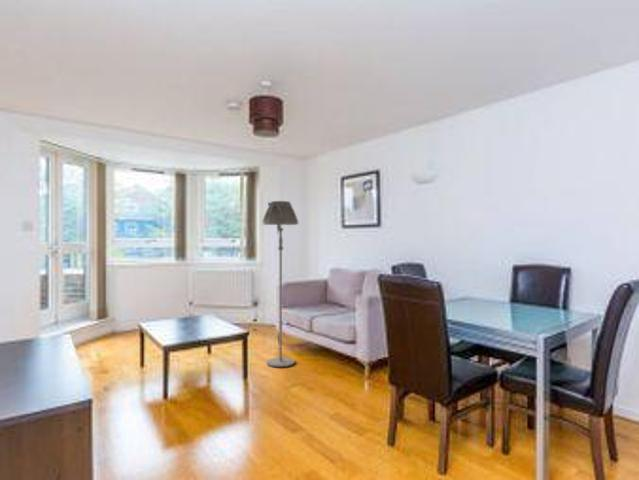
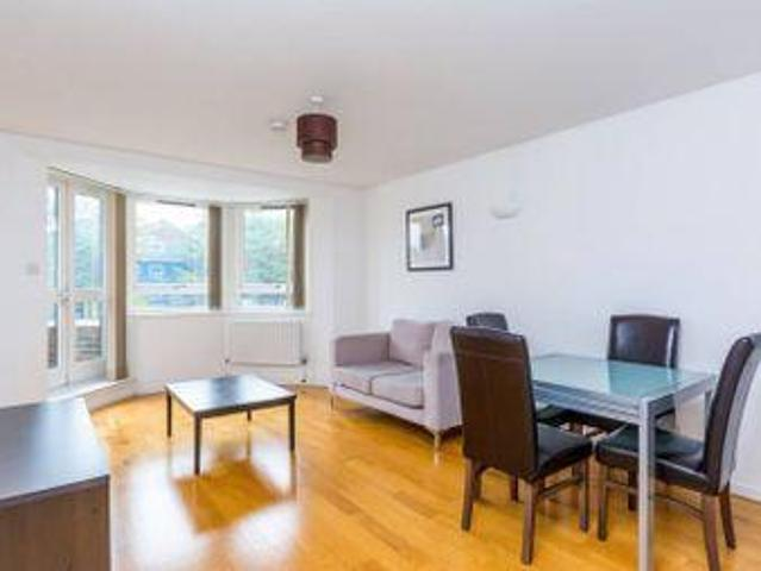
- floor lamp [261,200,300,368]
